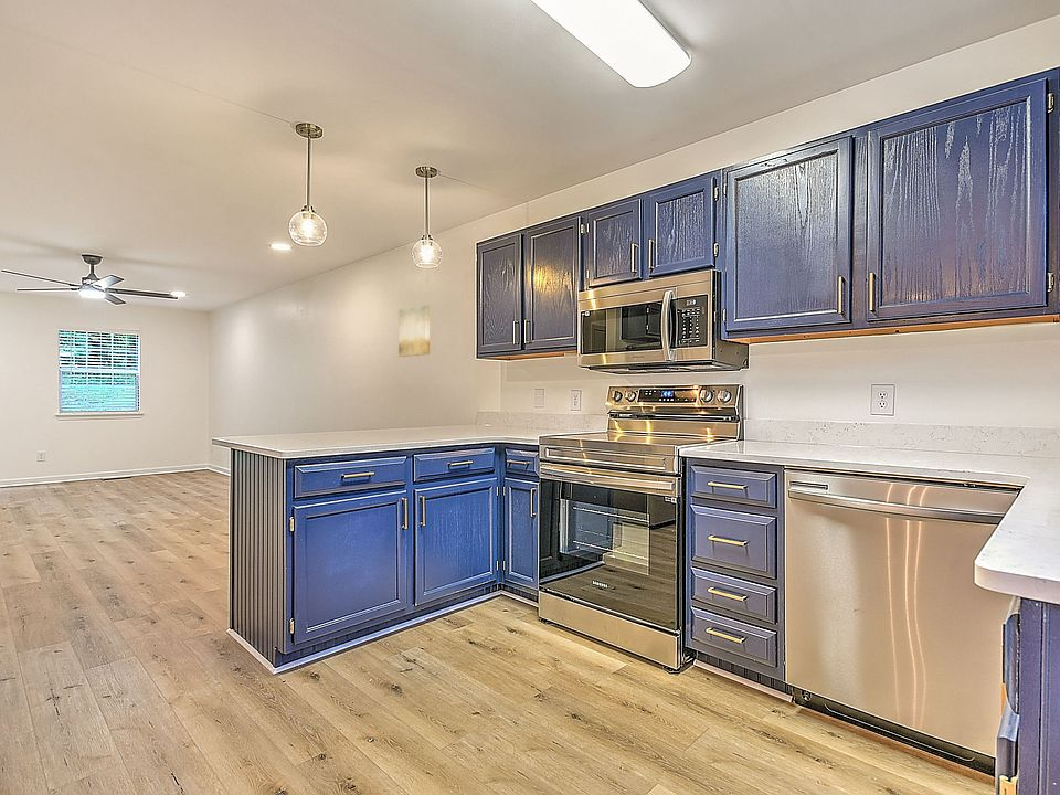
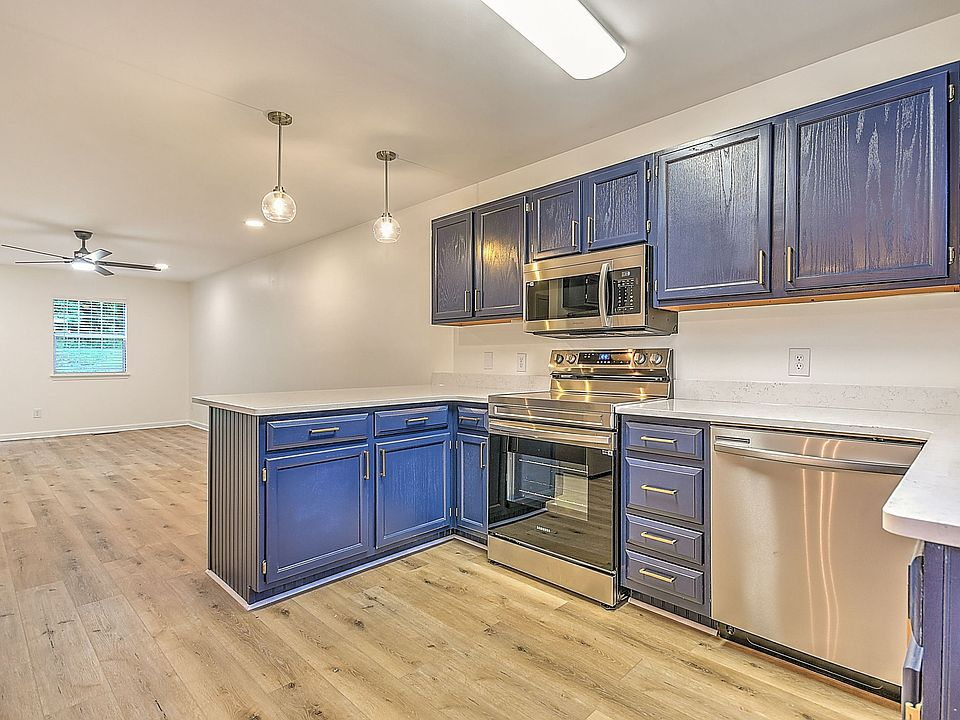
- wall art [398,304,431,358]
